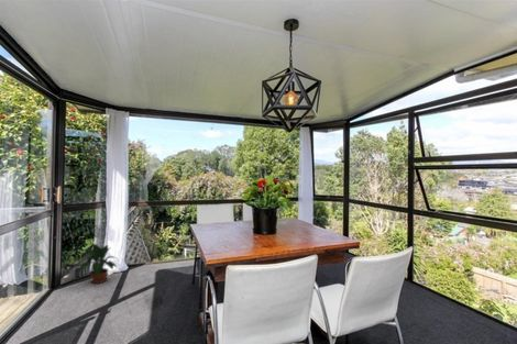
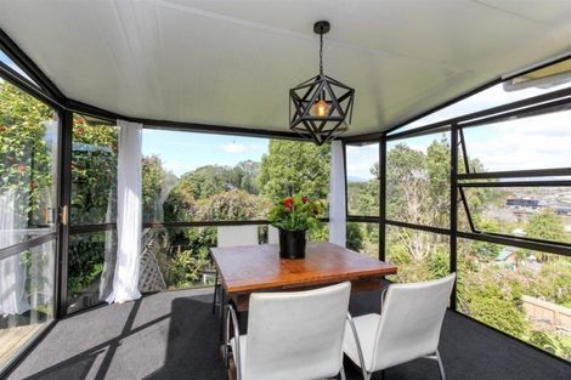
- potted plant [76,242,121,285]
